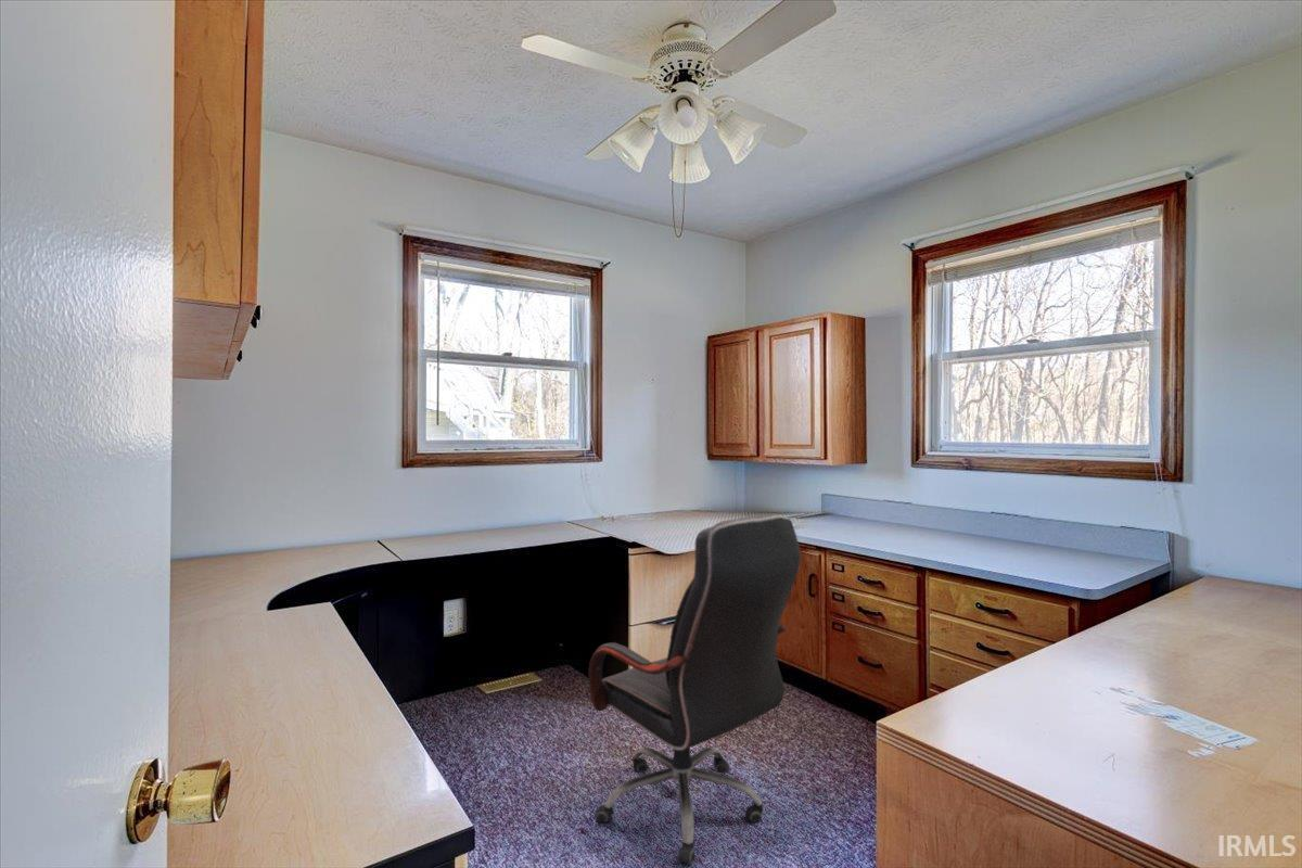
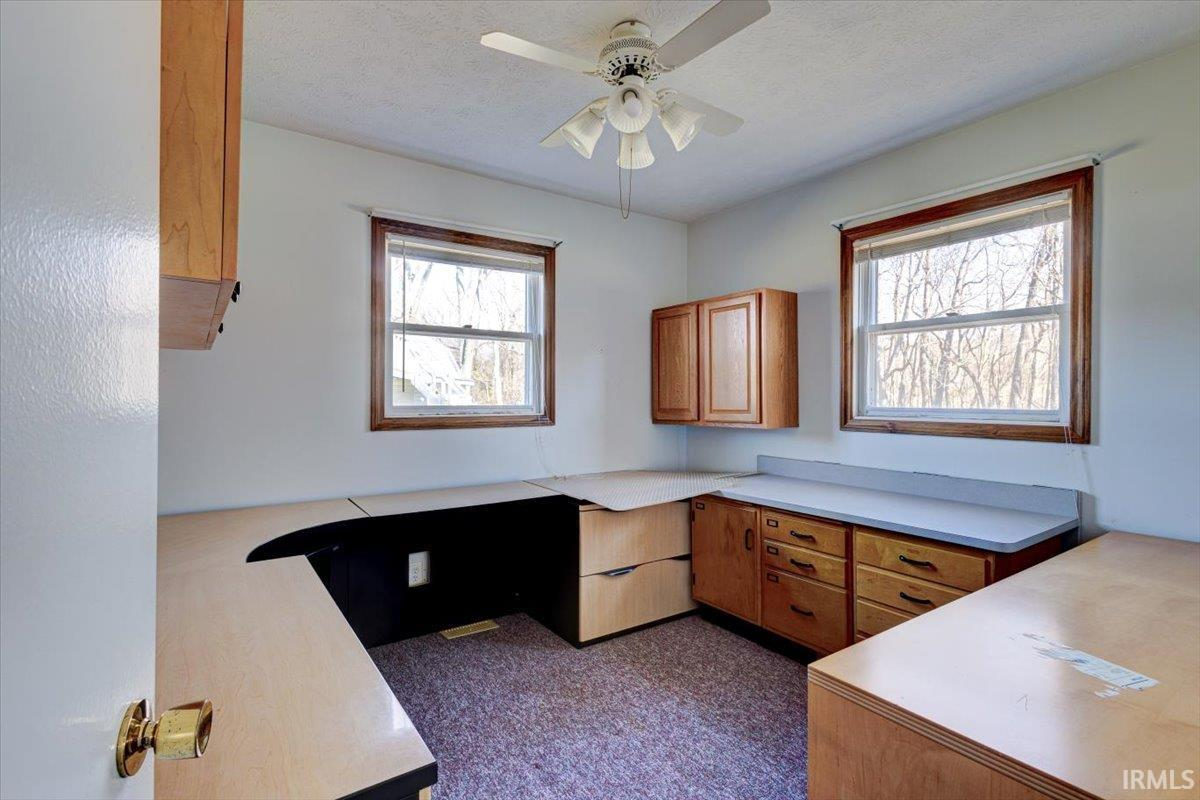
- office chair [587,513,802,866]
